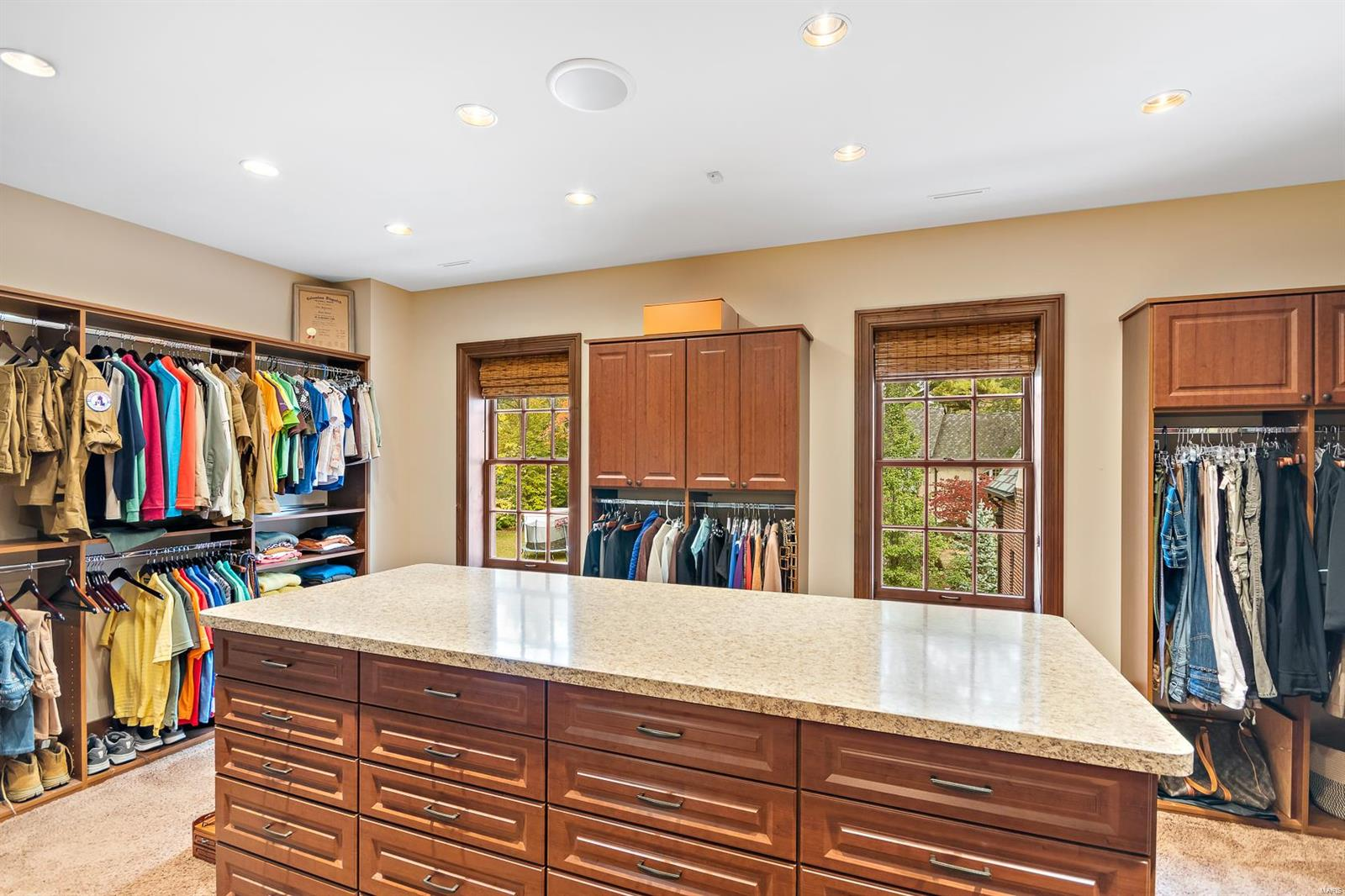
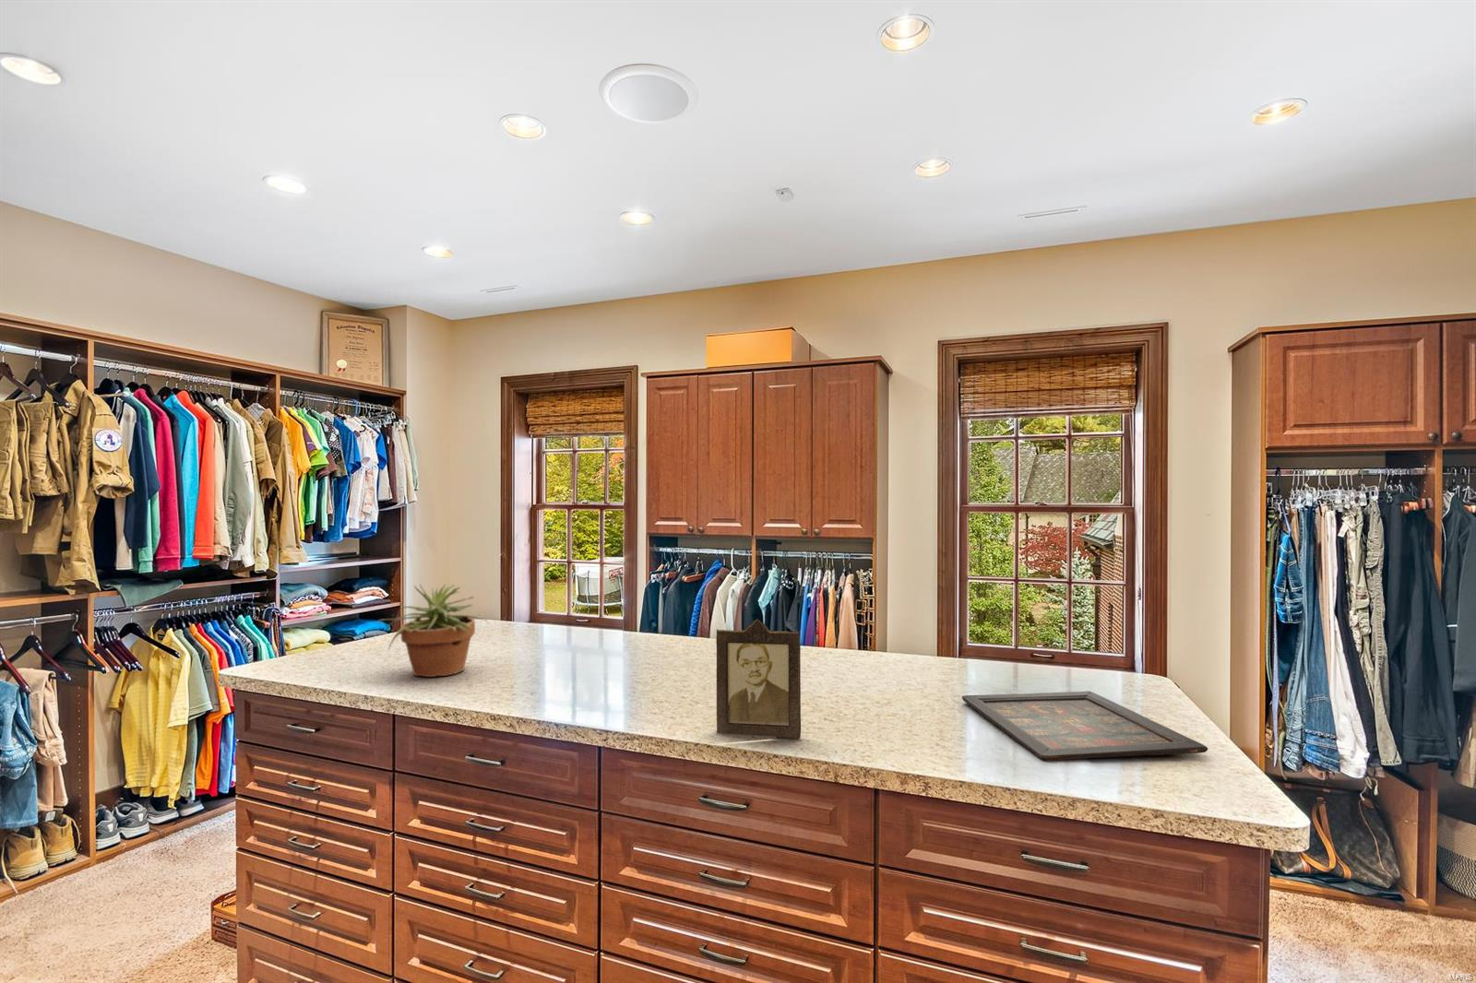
+ icon panel [961,691,1208,761]
+ potted plant [378,583,489,678]
+ photo frame [714,618,802,739]
